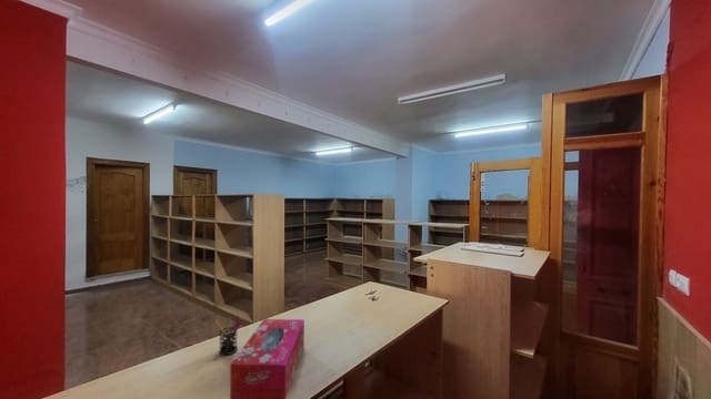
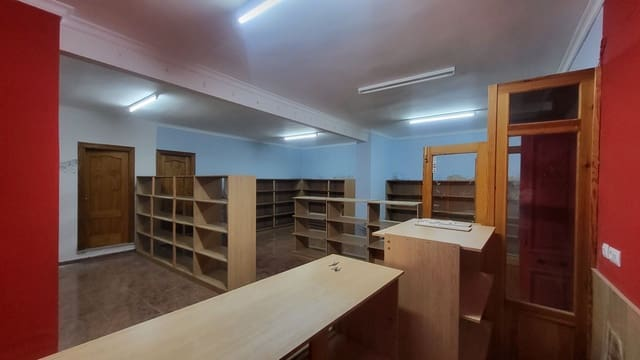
- tissue box [229,318,306,399]
- pen holder [214,314,242,356]
